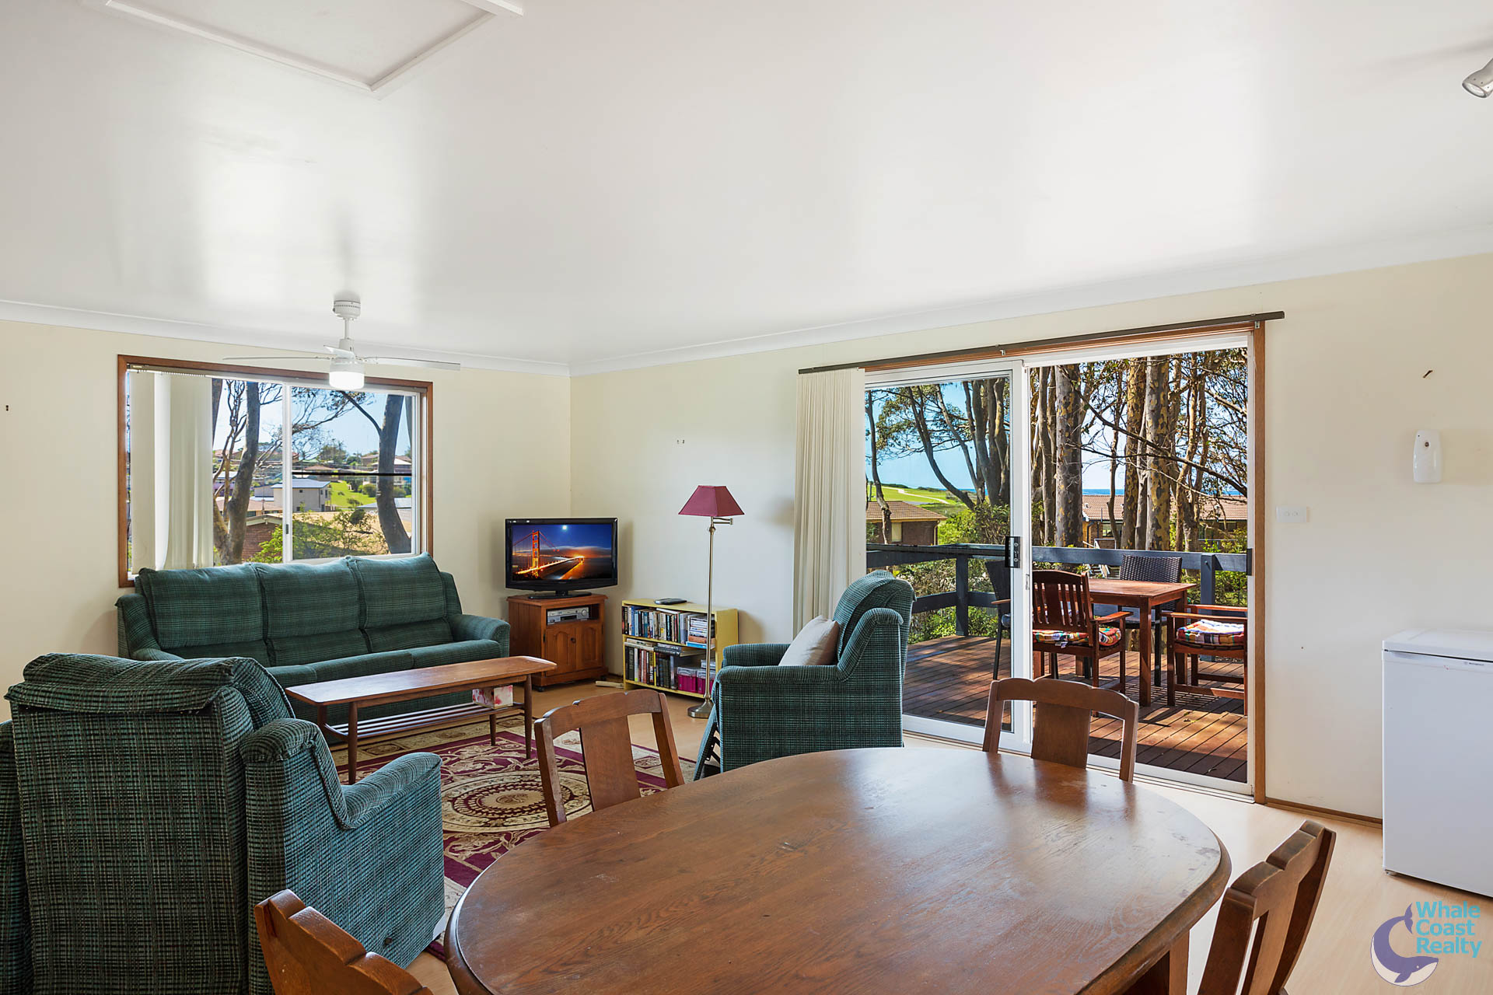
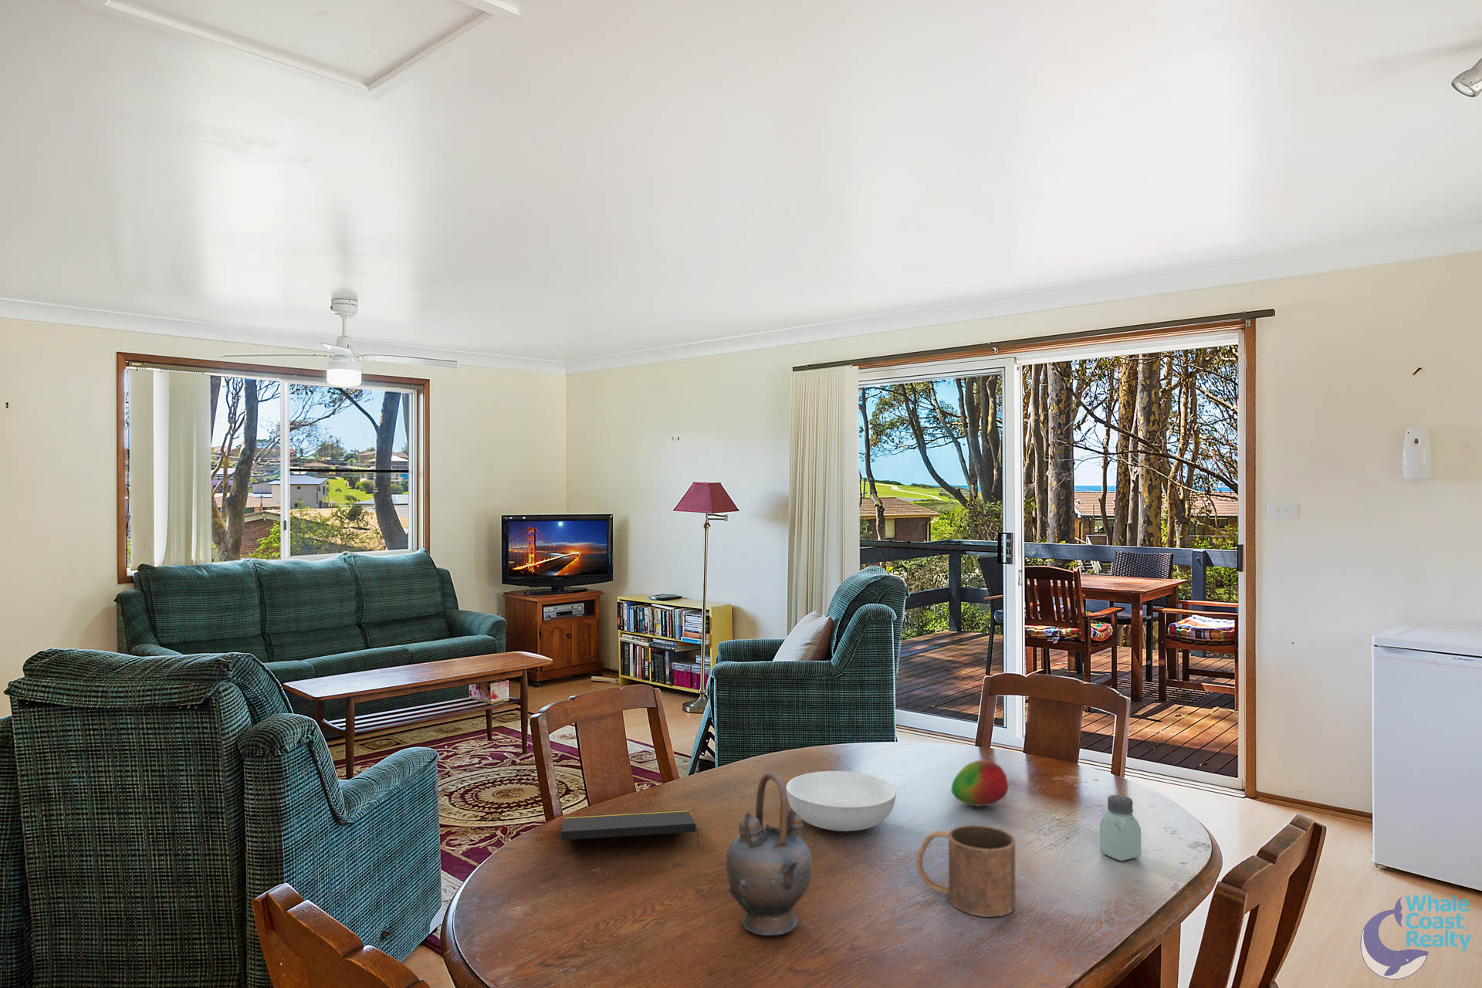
+ mug [915,825,1017,917]
+ notepad [559,809,700,850]
+ serving bowl [786,771,896,833]
+ saltshaker [1099,794,1141,862]
+ fruit [951,760,1009,806]
+ teapot [724,772,813,936]
